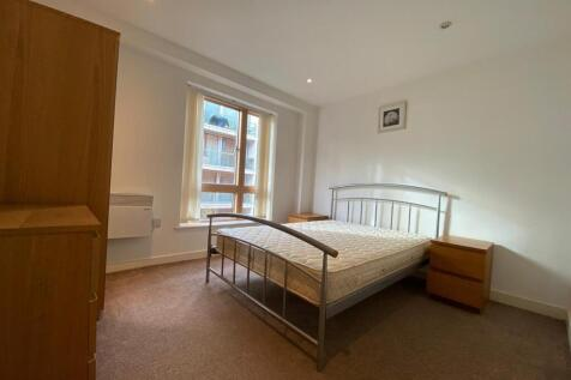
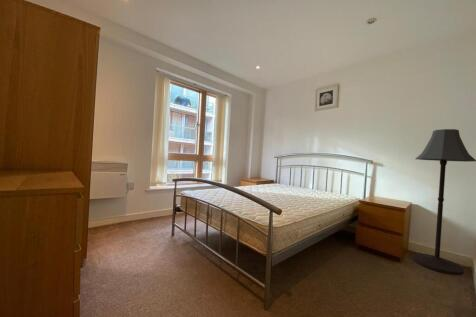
+ floor lamp [411,128,476,276]
